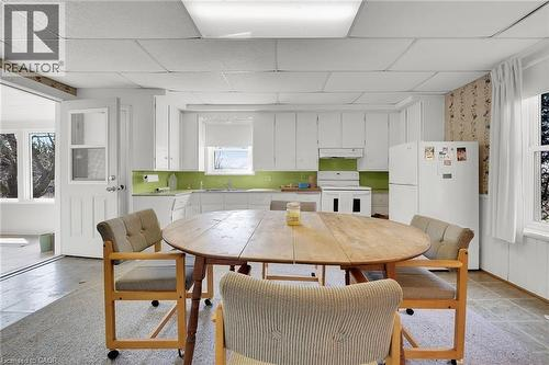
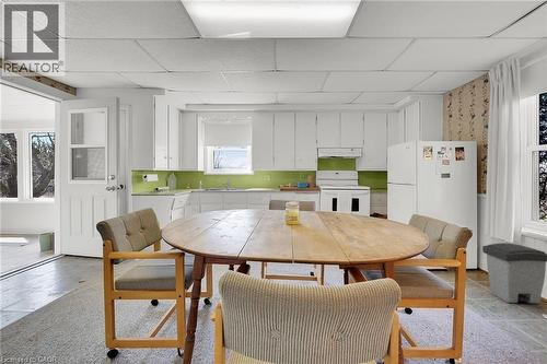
+ trash can [481,243,547,304]
